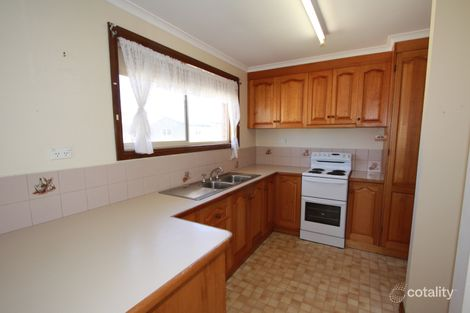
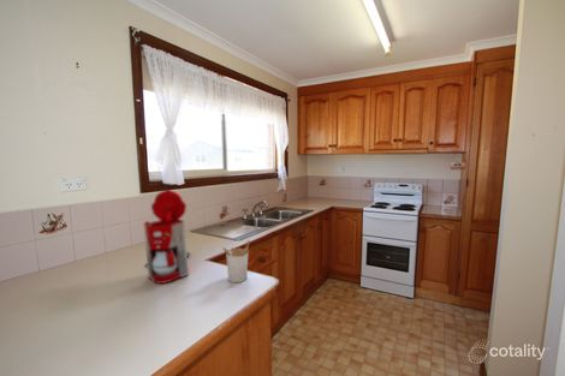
+ coffee maker [142,187,191,285]
+ utensil holder [222,238,251,284]
